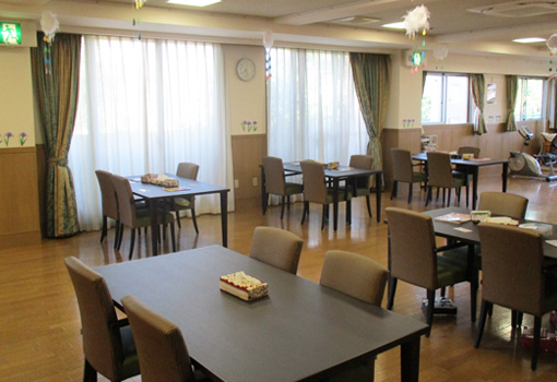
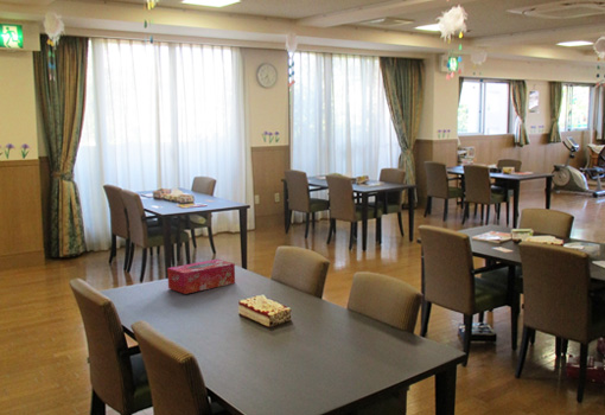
+ tissue box [166,258,236,295]
